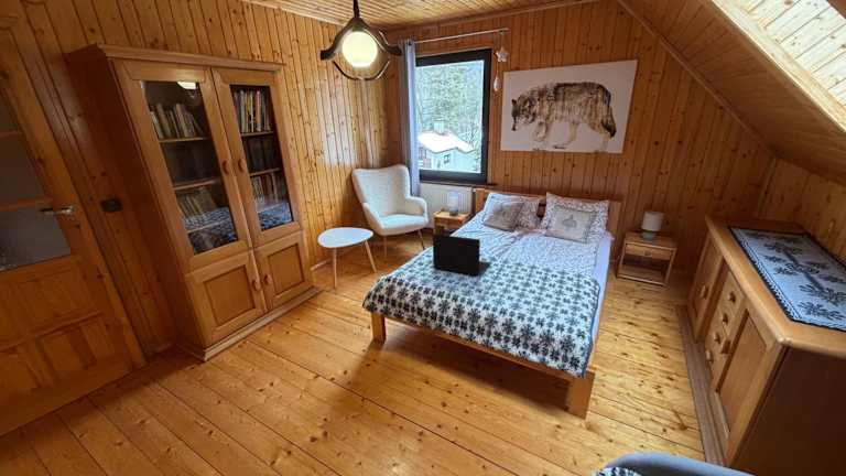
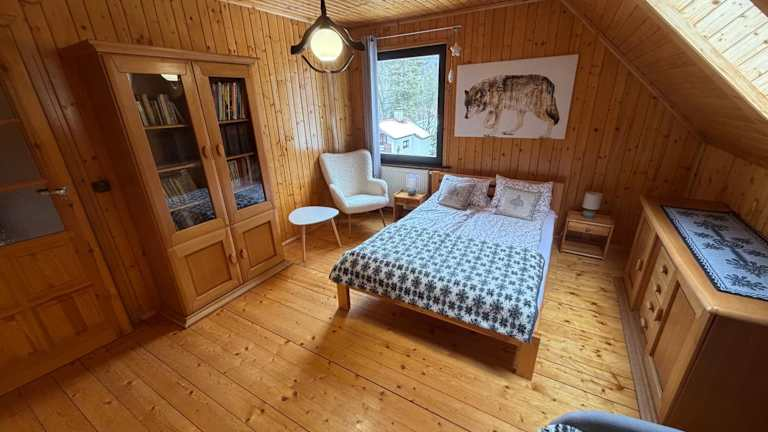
- laptop [432,232,491,278]
